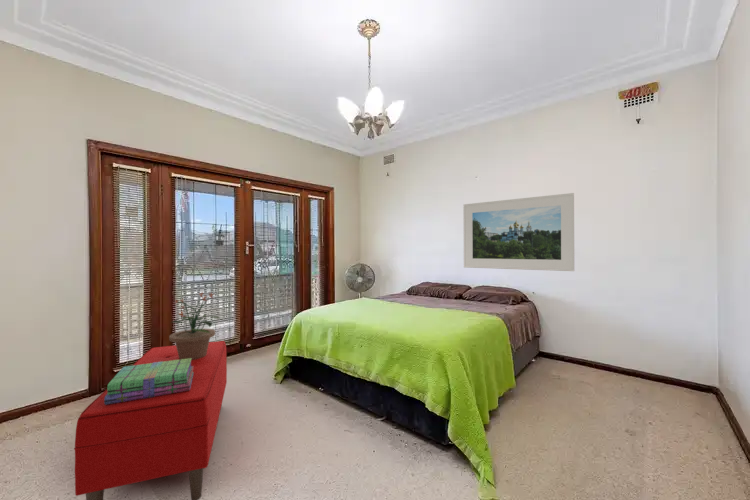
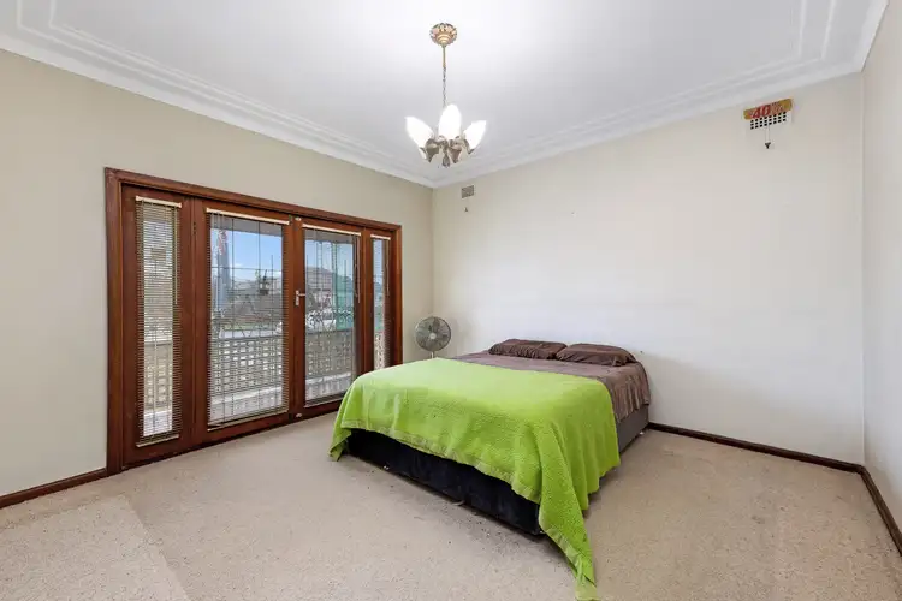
- potted plant [168,291,221,360]
- bench [73,340,228,500]
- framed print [463,192,575,272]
- stack of books [104,358,194,405]
